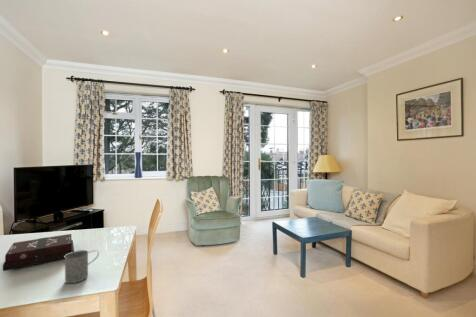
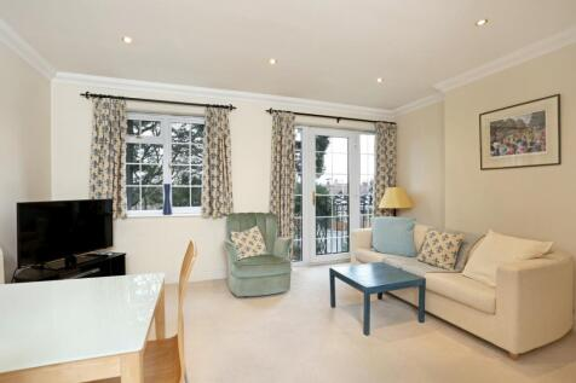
- hardback book [2,233,75,272]
- mug [64,249,100,284]
